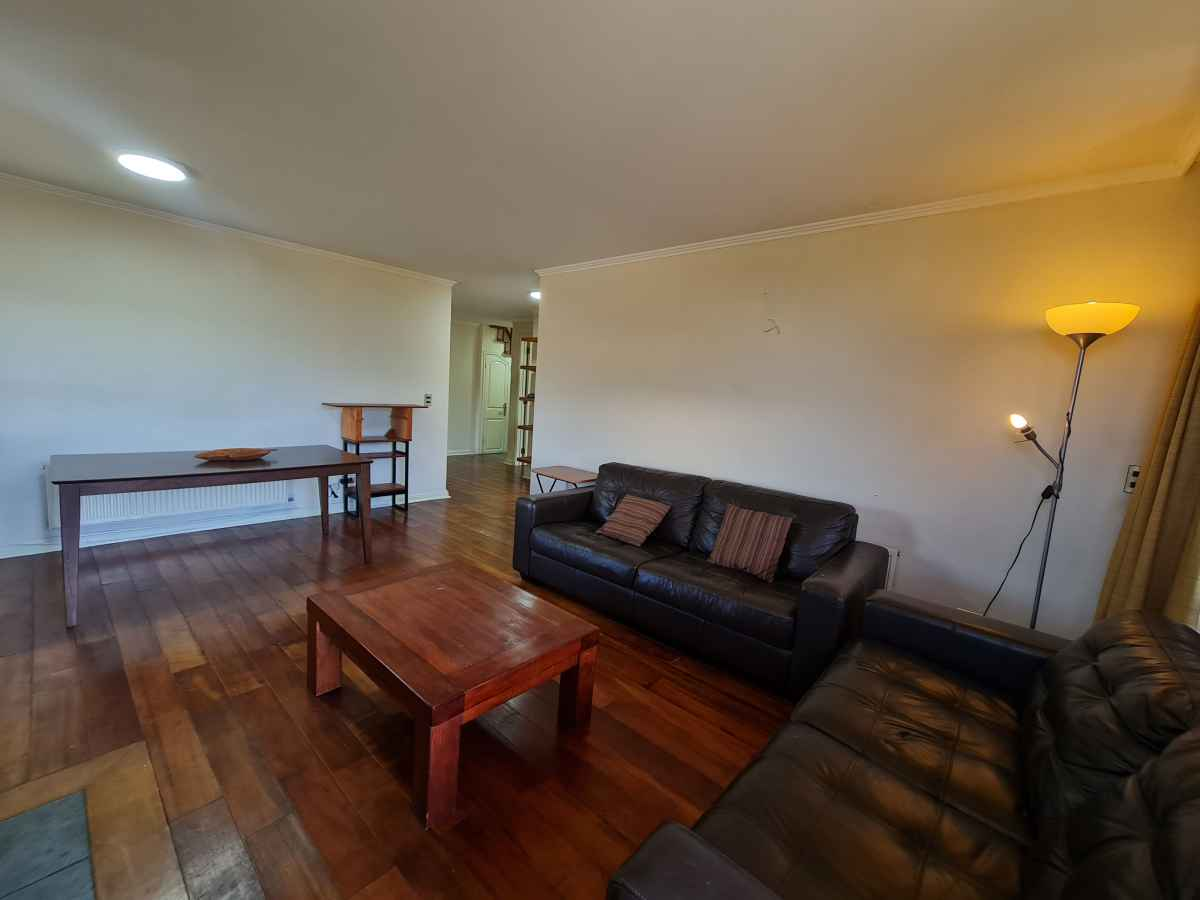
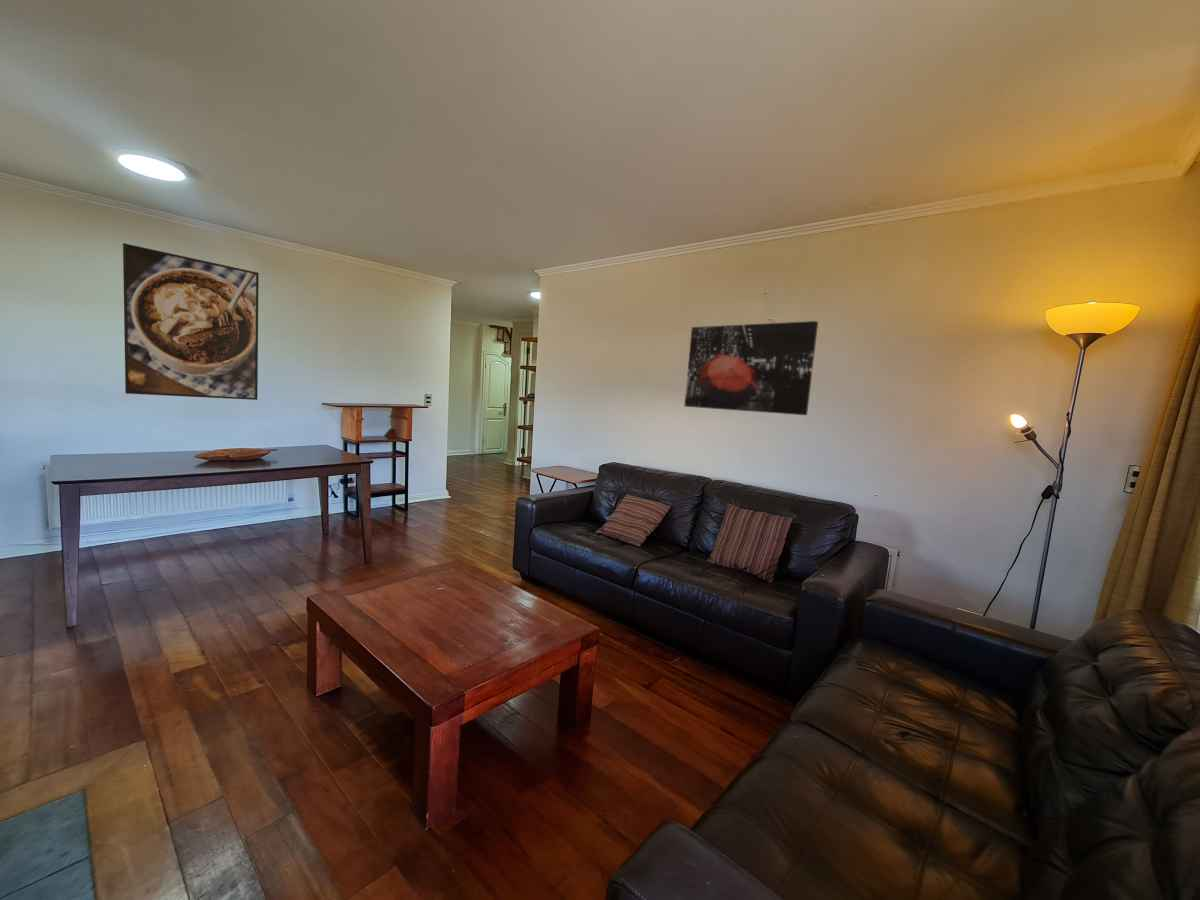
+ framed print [122,242,260,401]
+ wall art [683,320,819,416]
